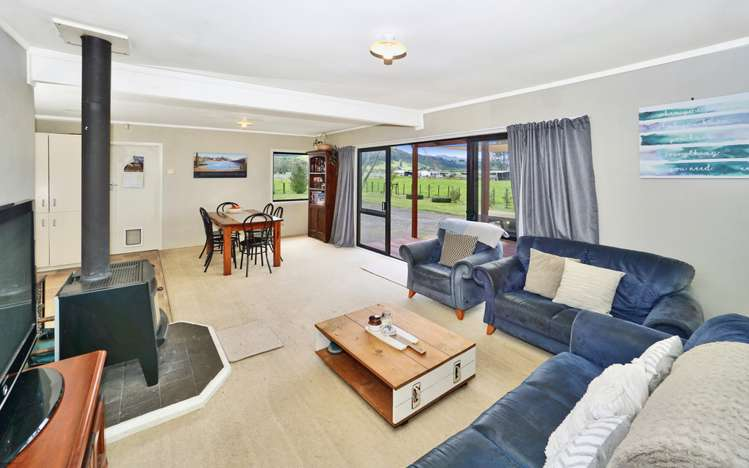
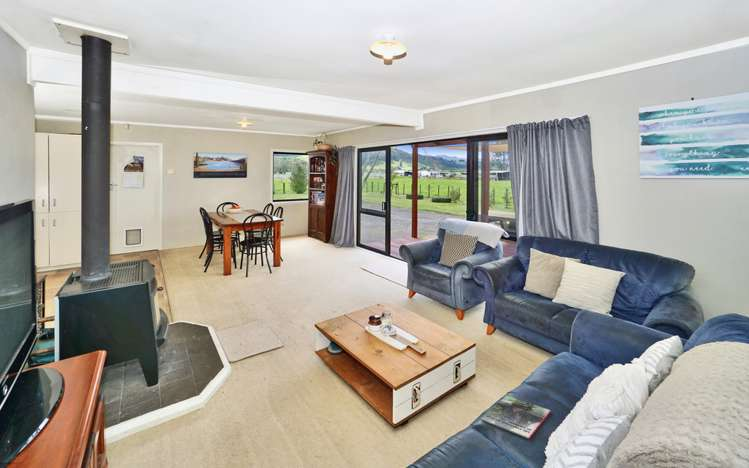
+ magazine [480,395,552,440]
